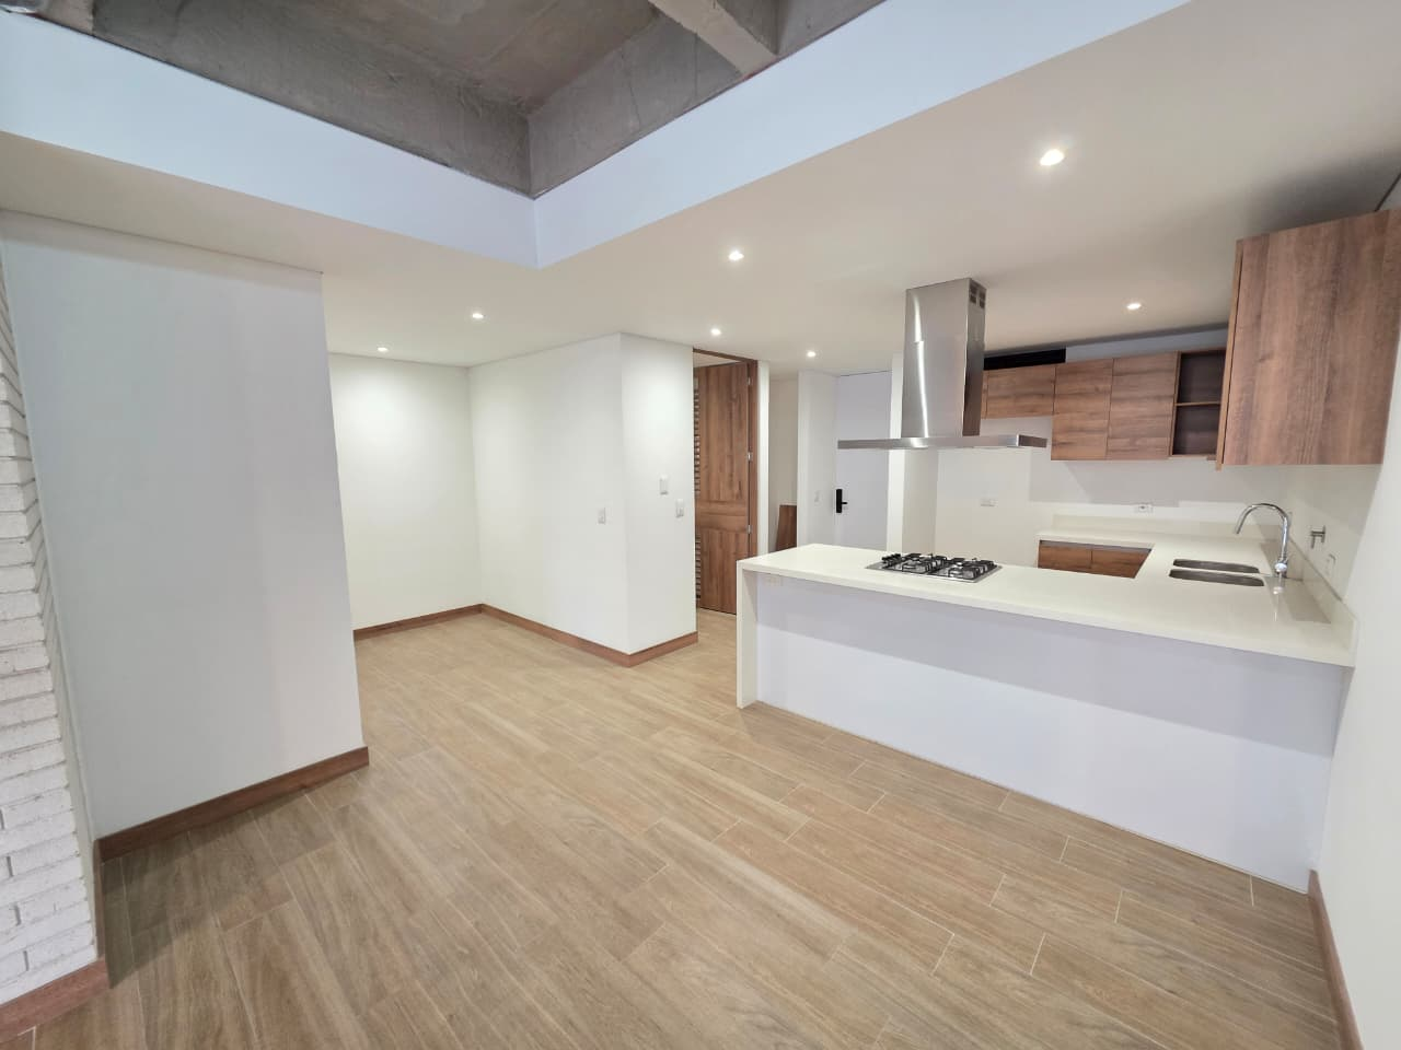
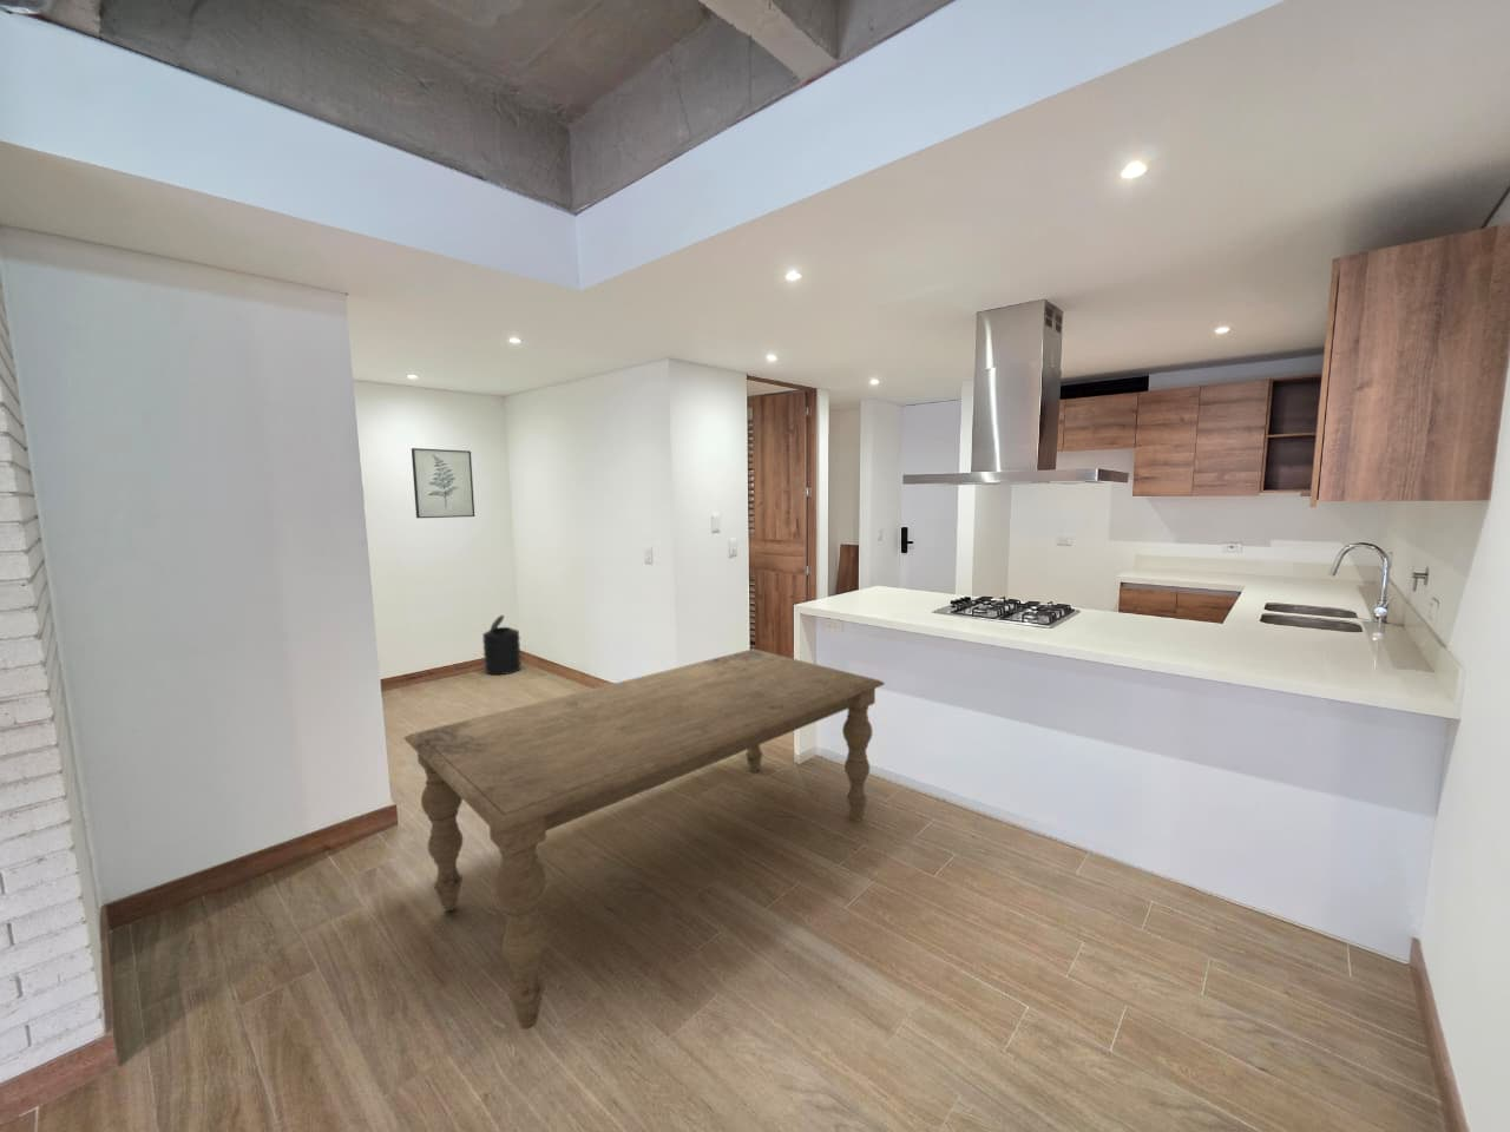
+ trash can [482,615,523,675]
+ dining table [402,647,886,1031]
+ wall art [410,447,476,518]
